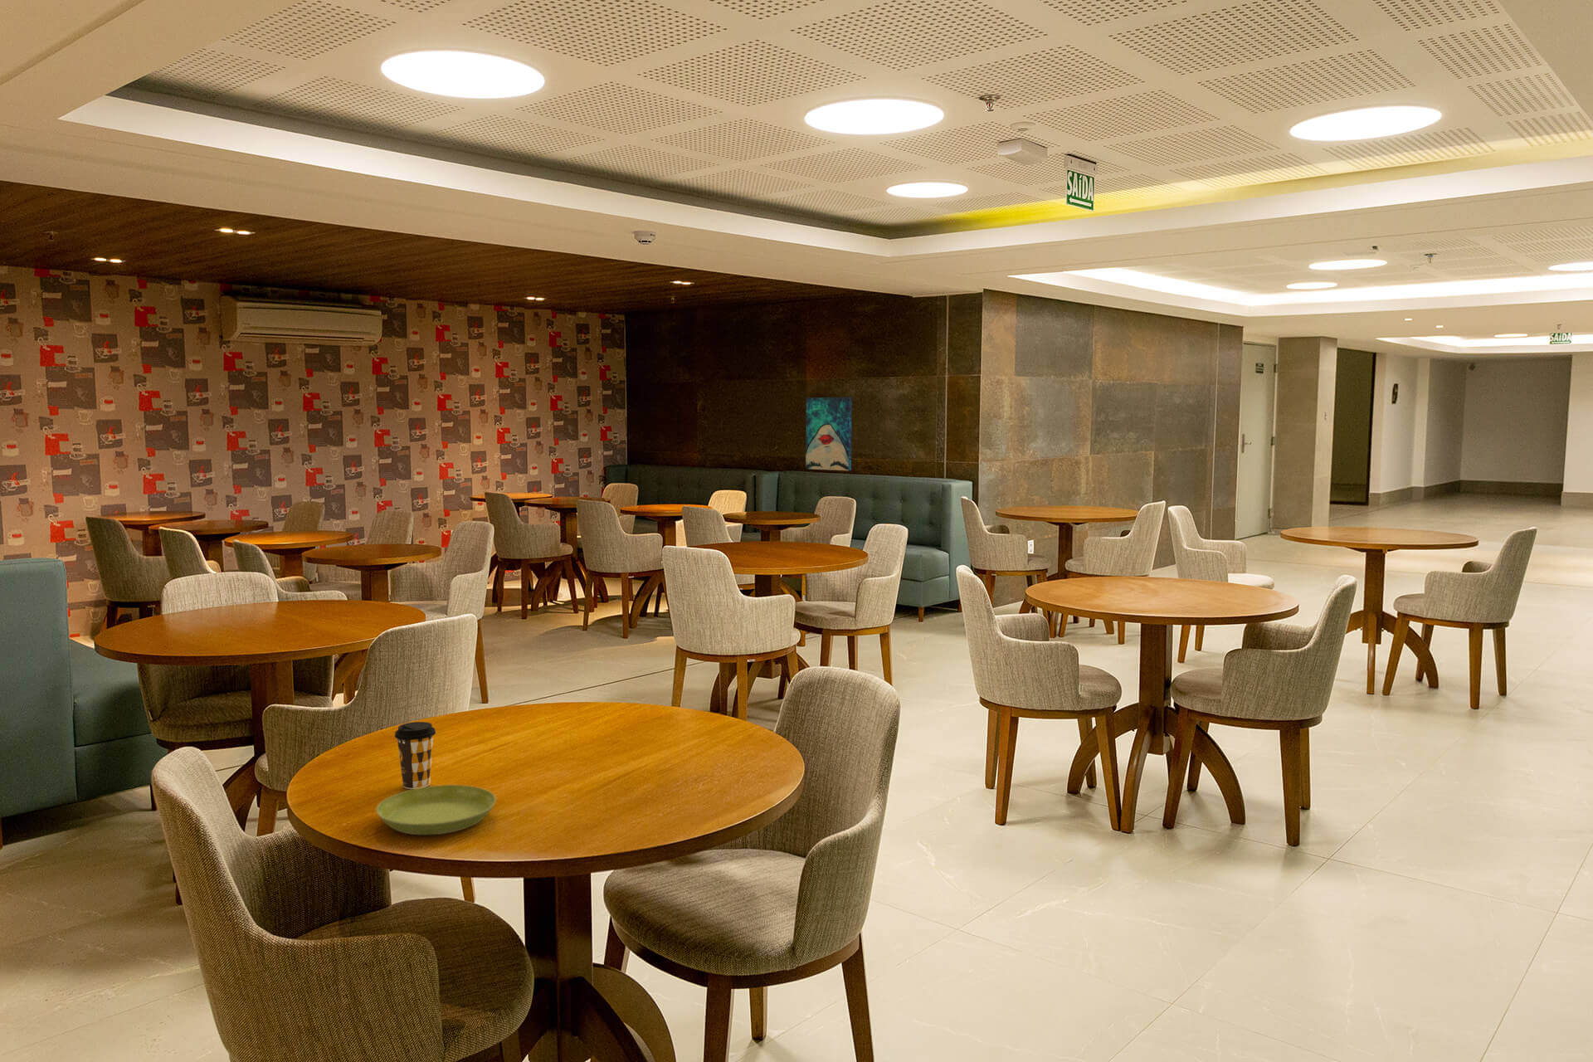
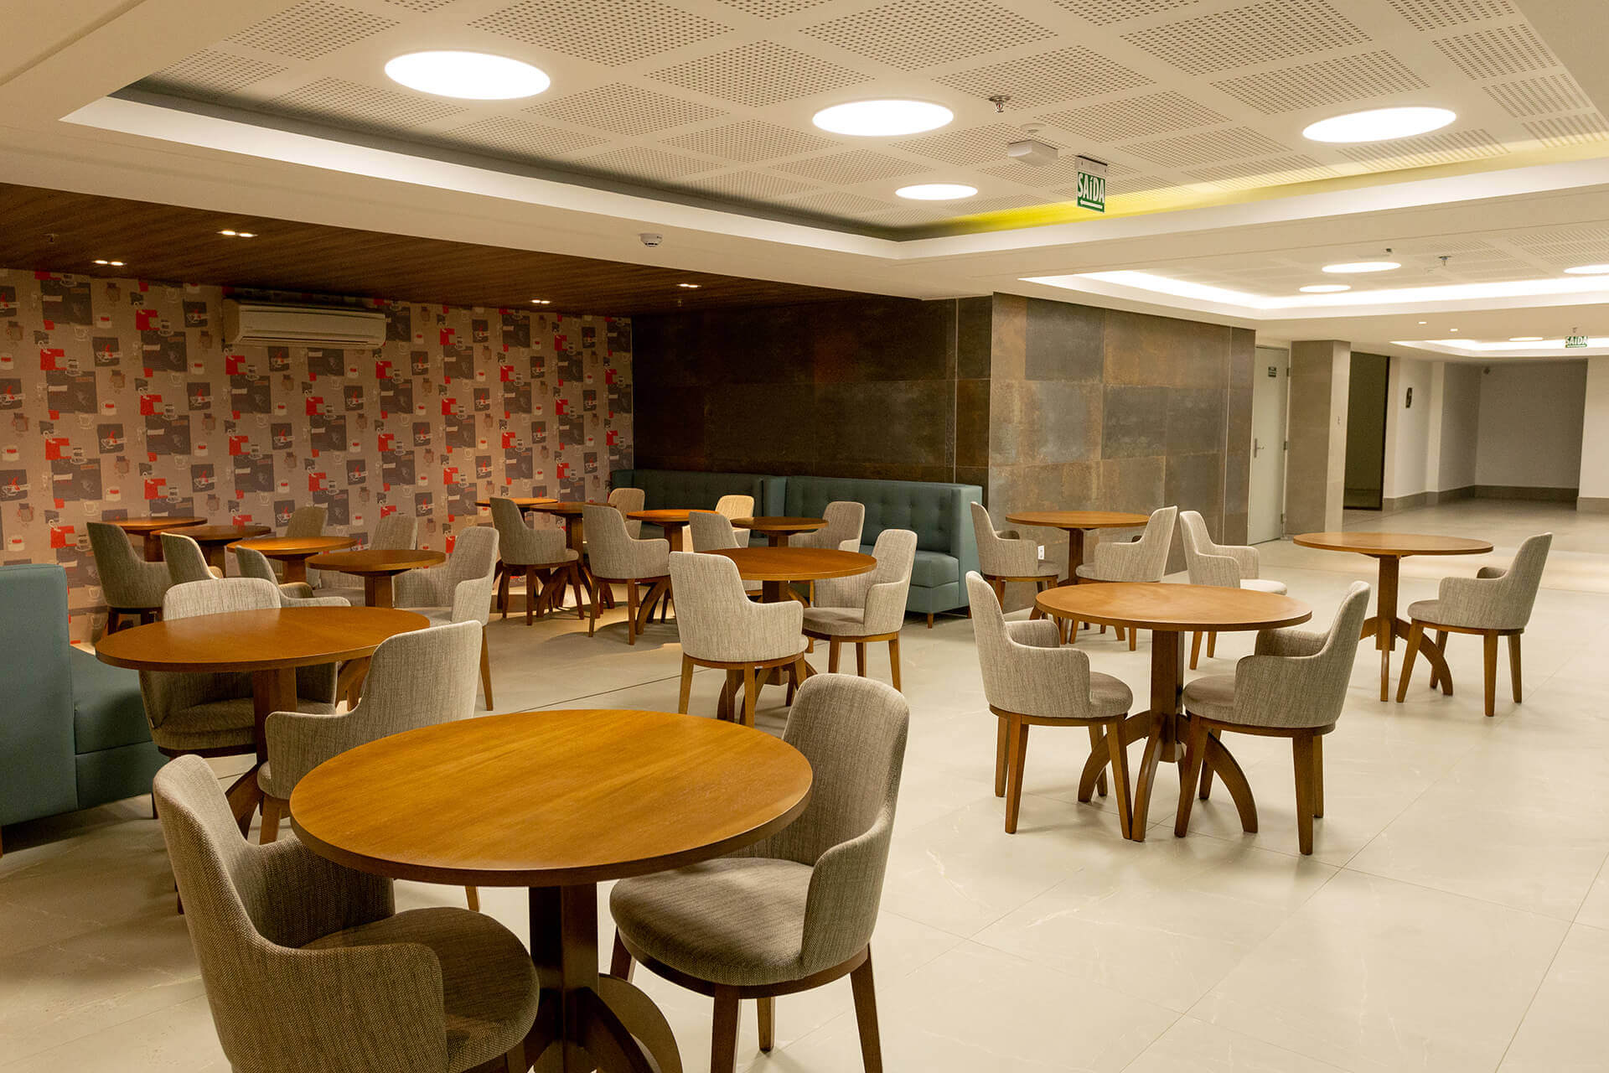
- coffee cup [394,721,436,789]
- wall art [805,397,853,472]
- saucer [375,783,497,836]
